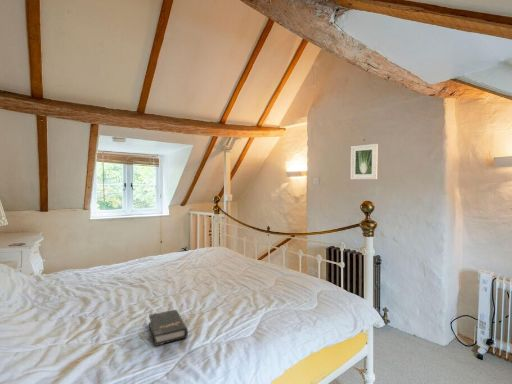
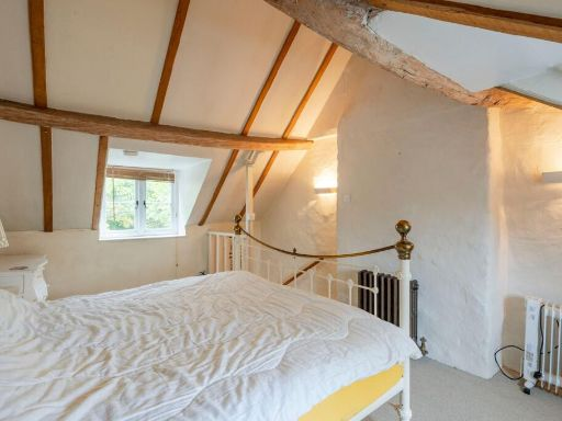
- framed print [350,143,379,180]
- hardback book [148,309,189,347]
